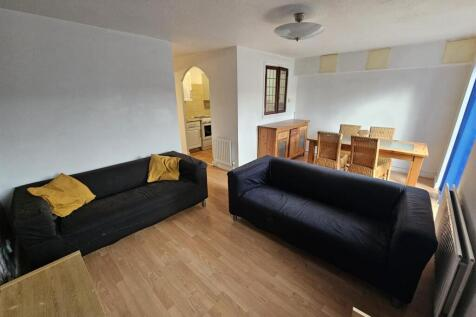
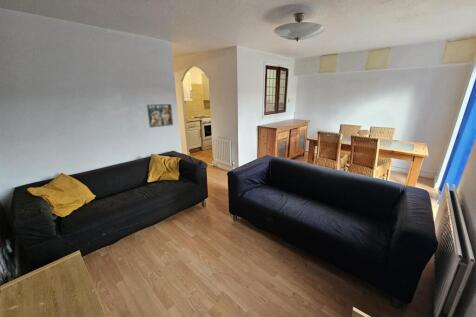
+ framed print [146,103,174,129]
